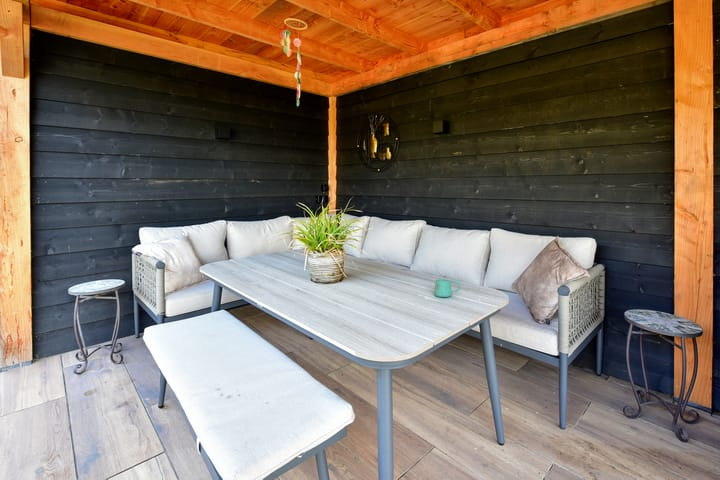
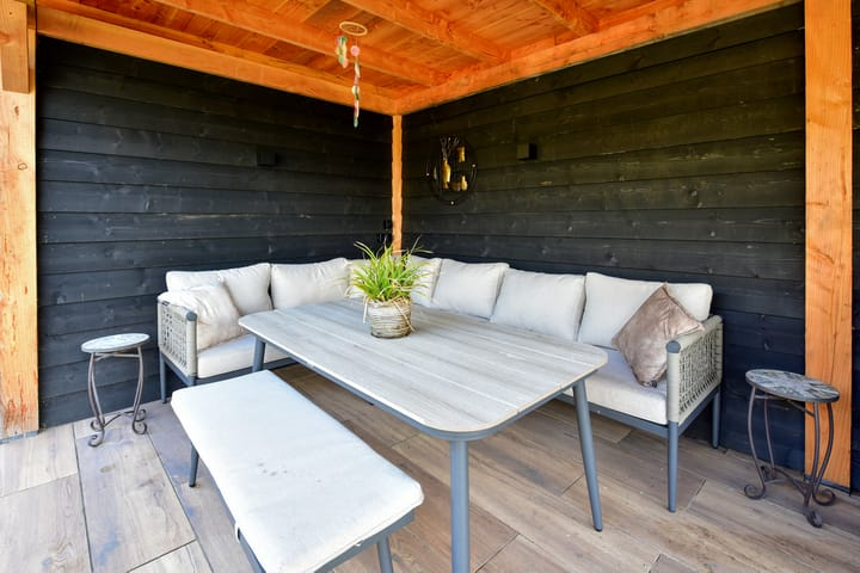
- mug [433,279,462,298]
